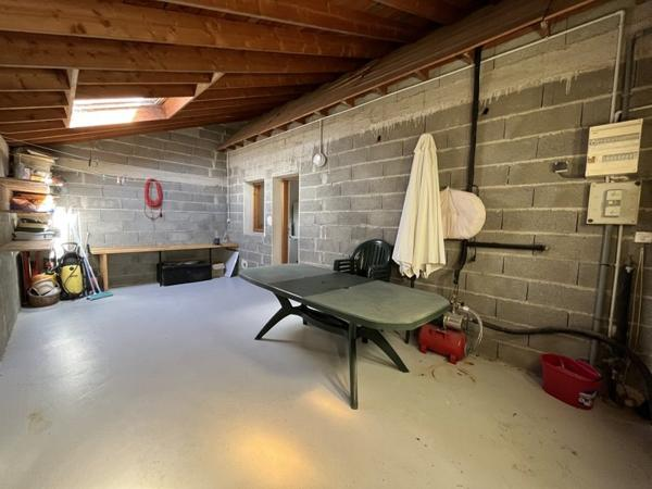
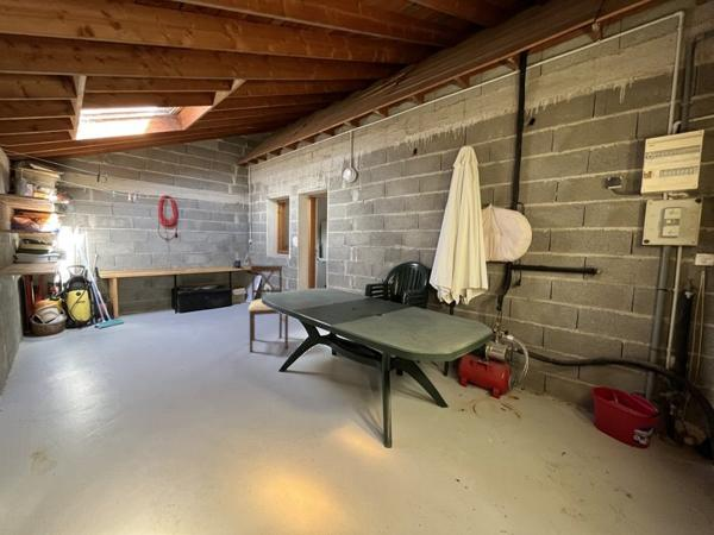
+ chair [248,265,289,353]
